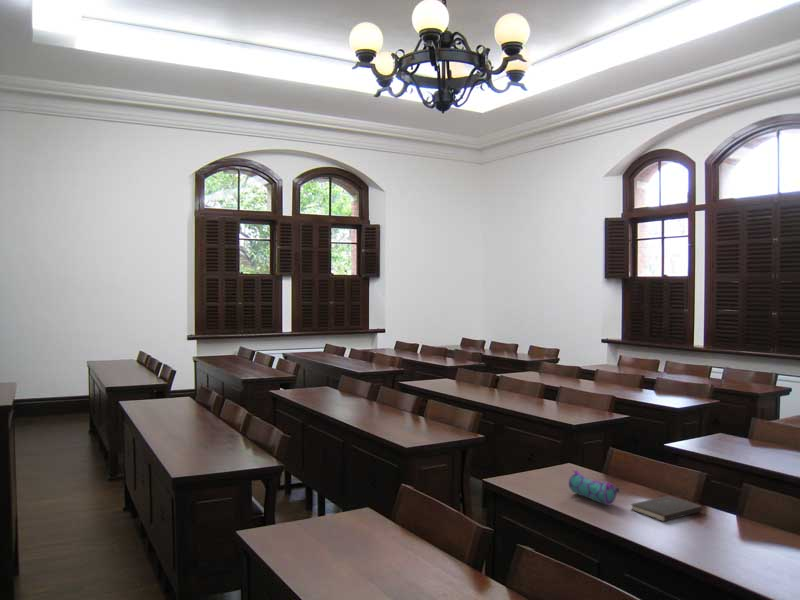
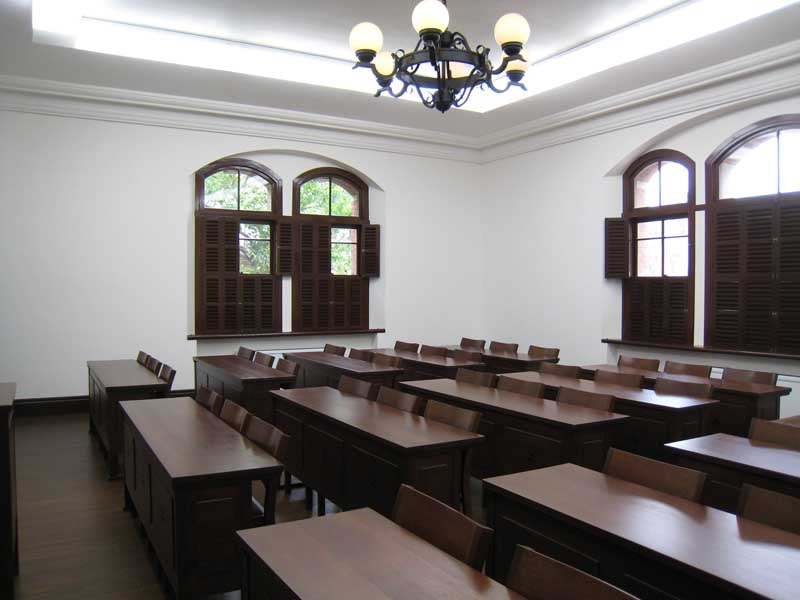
- hardcover book [630,494,703,522]
- pencil case [568,469,620,507]
